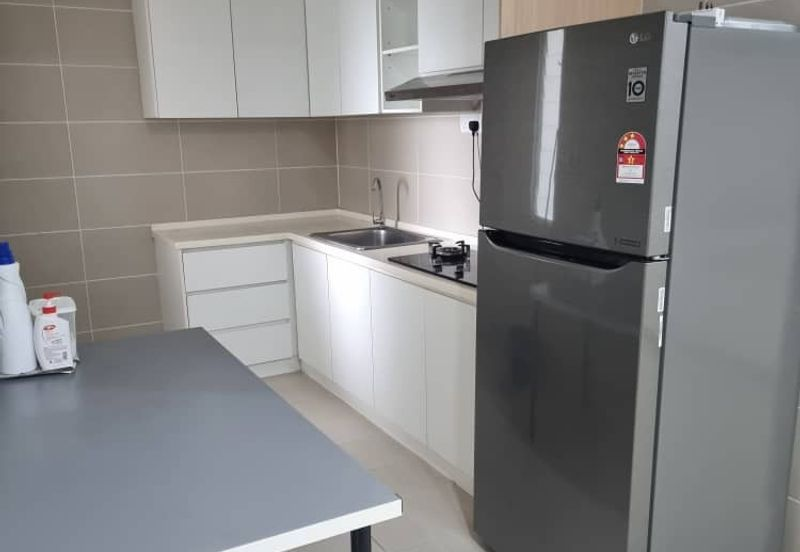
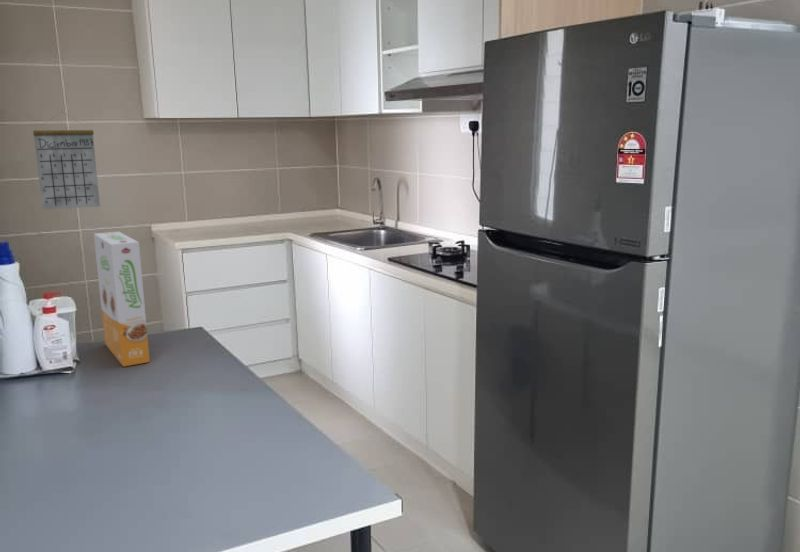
+ calendar [32,111,101,211]
+ cereal box [93,231,151,368]
